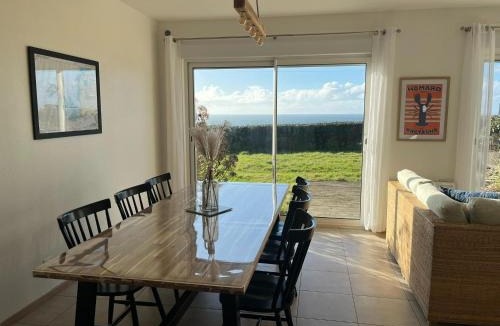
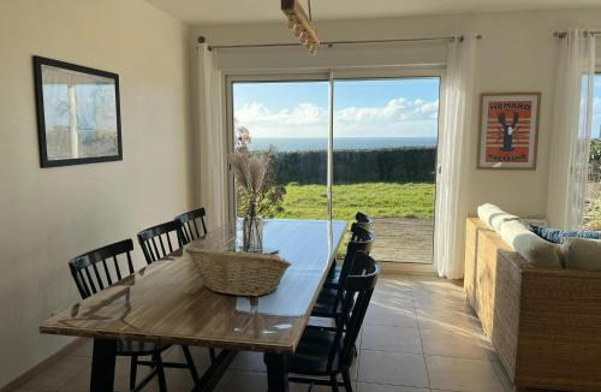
+ fruit basket [184,244,293,297]
